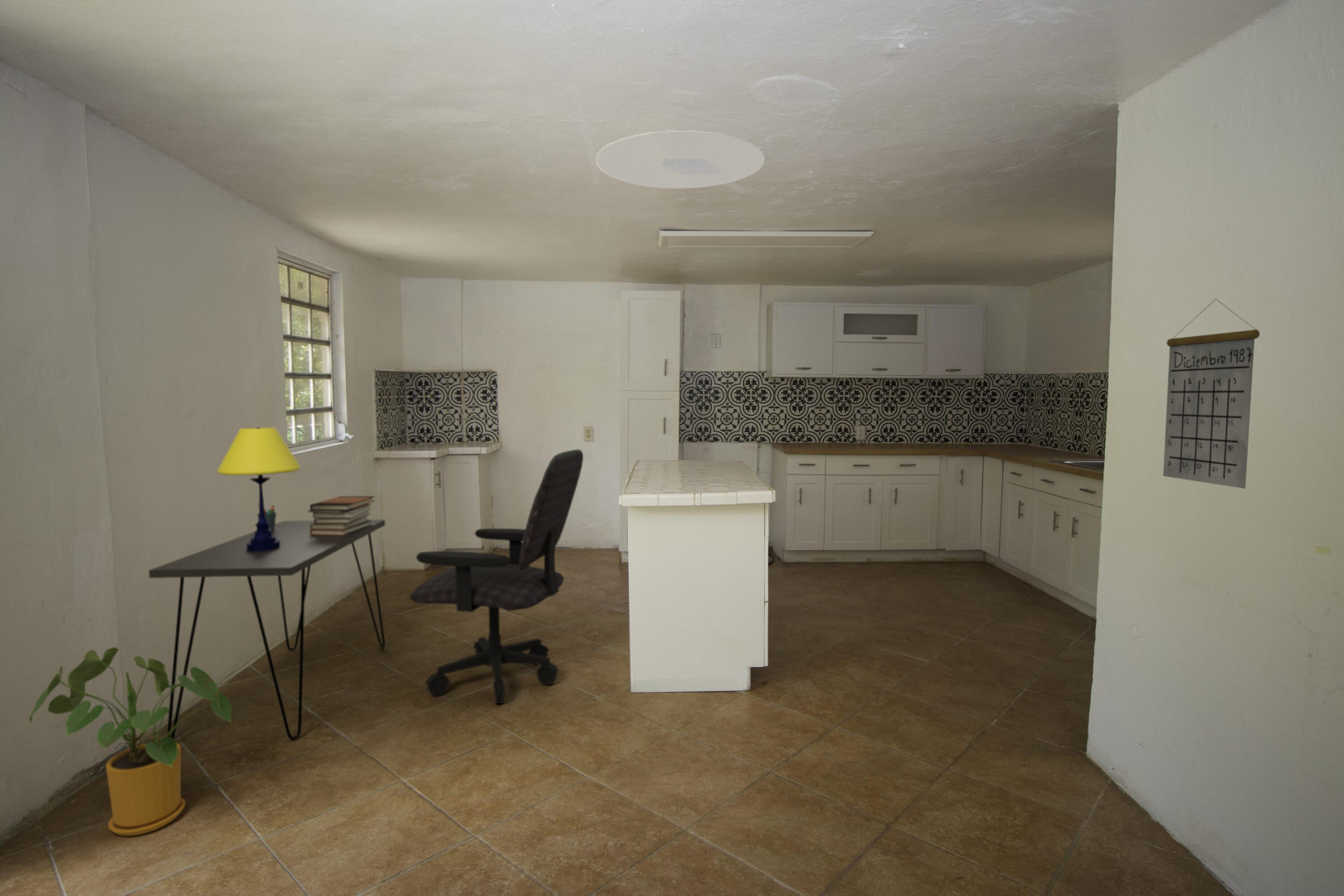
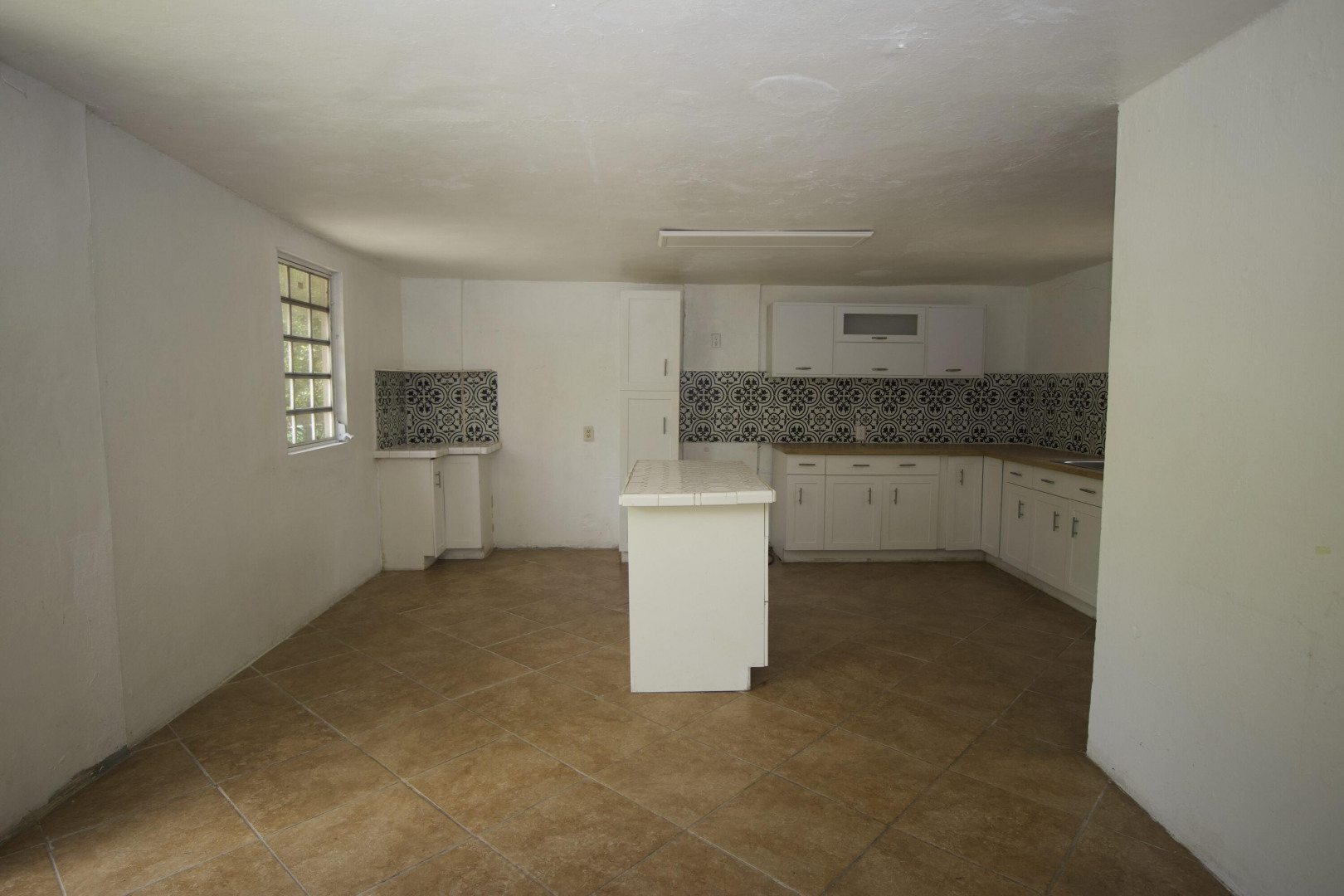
- ceiling light [595,129,765,189]
- table lamp [217,426,301,552]
- book stack [308,495,376,535]
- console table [148,519,386,741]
- house plant [28,646,232,837]
- pen holder [256,503,277,531]
- calendar [1162,298,1260,489]
- office chair [408,449,584,704]
